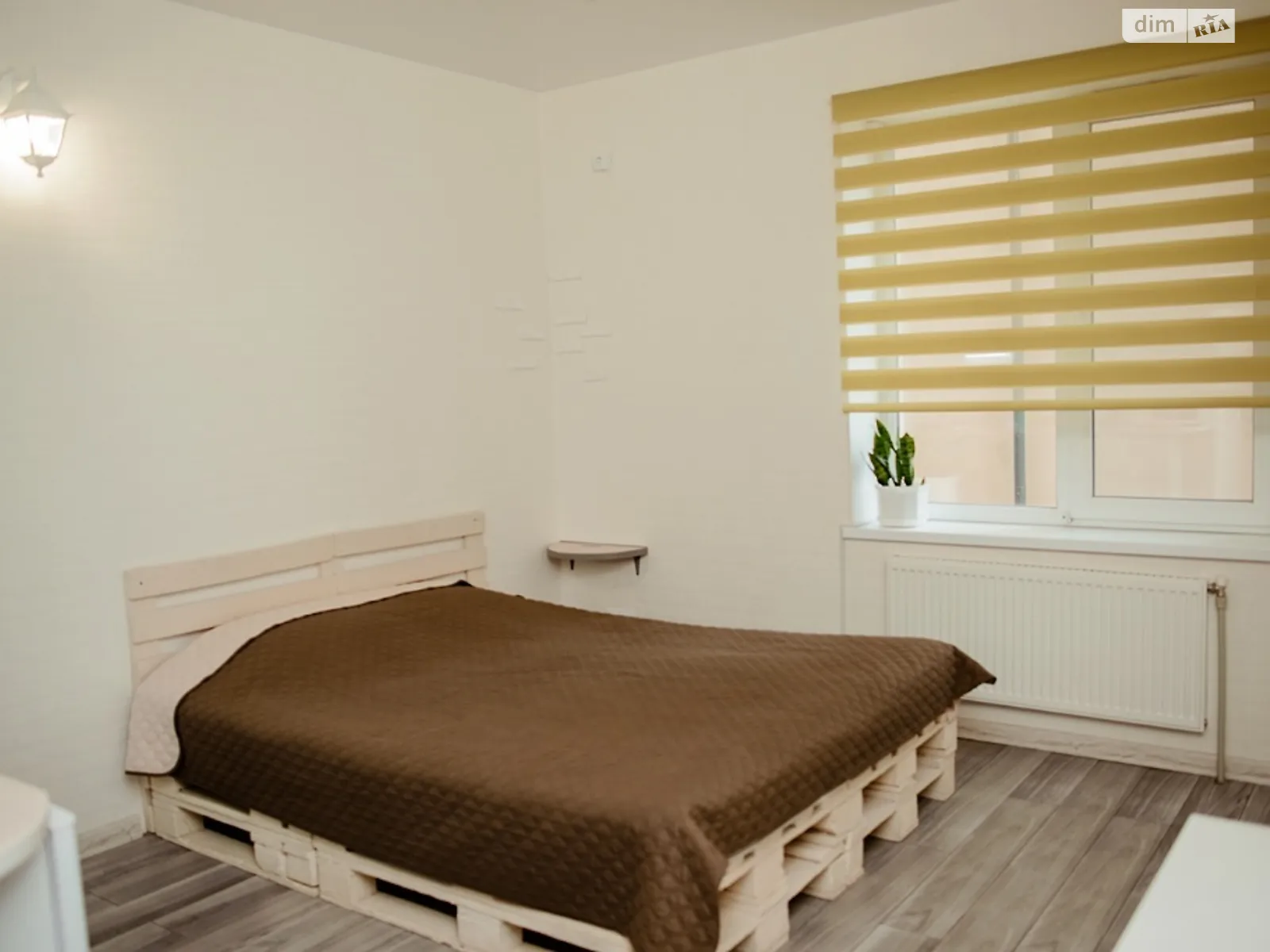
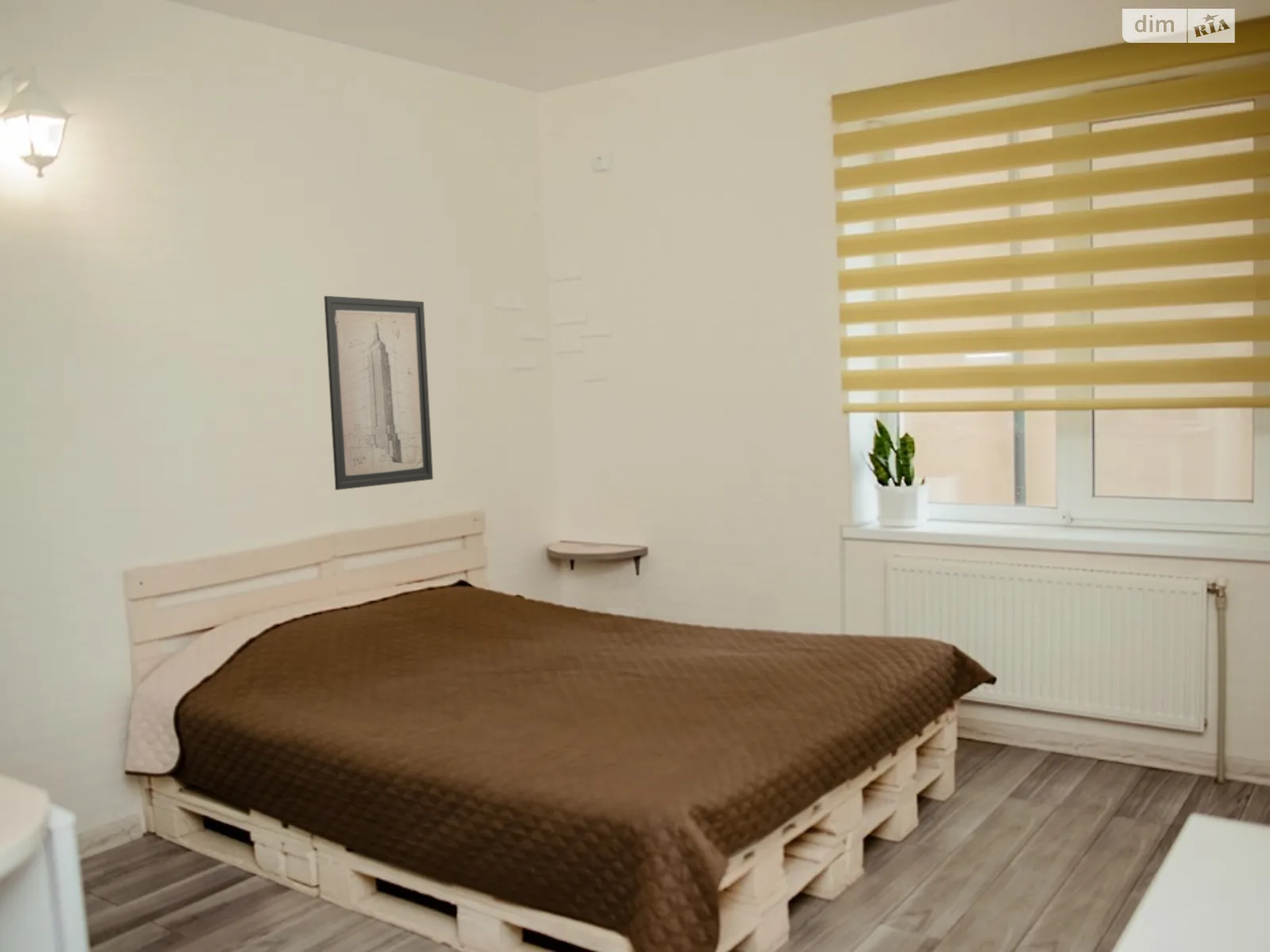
+ wall art [323,295,434,491]
